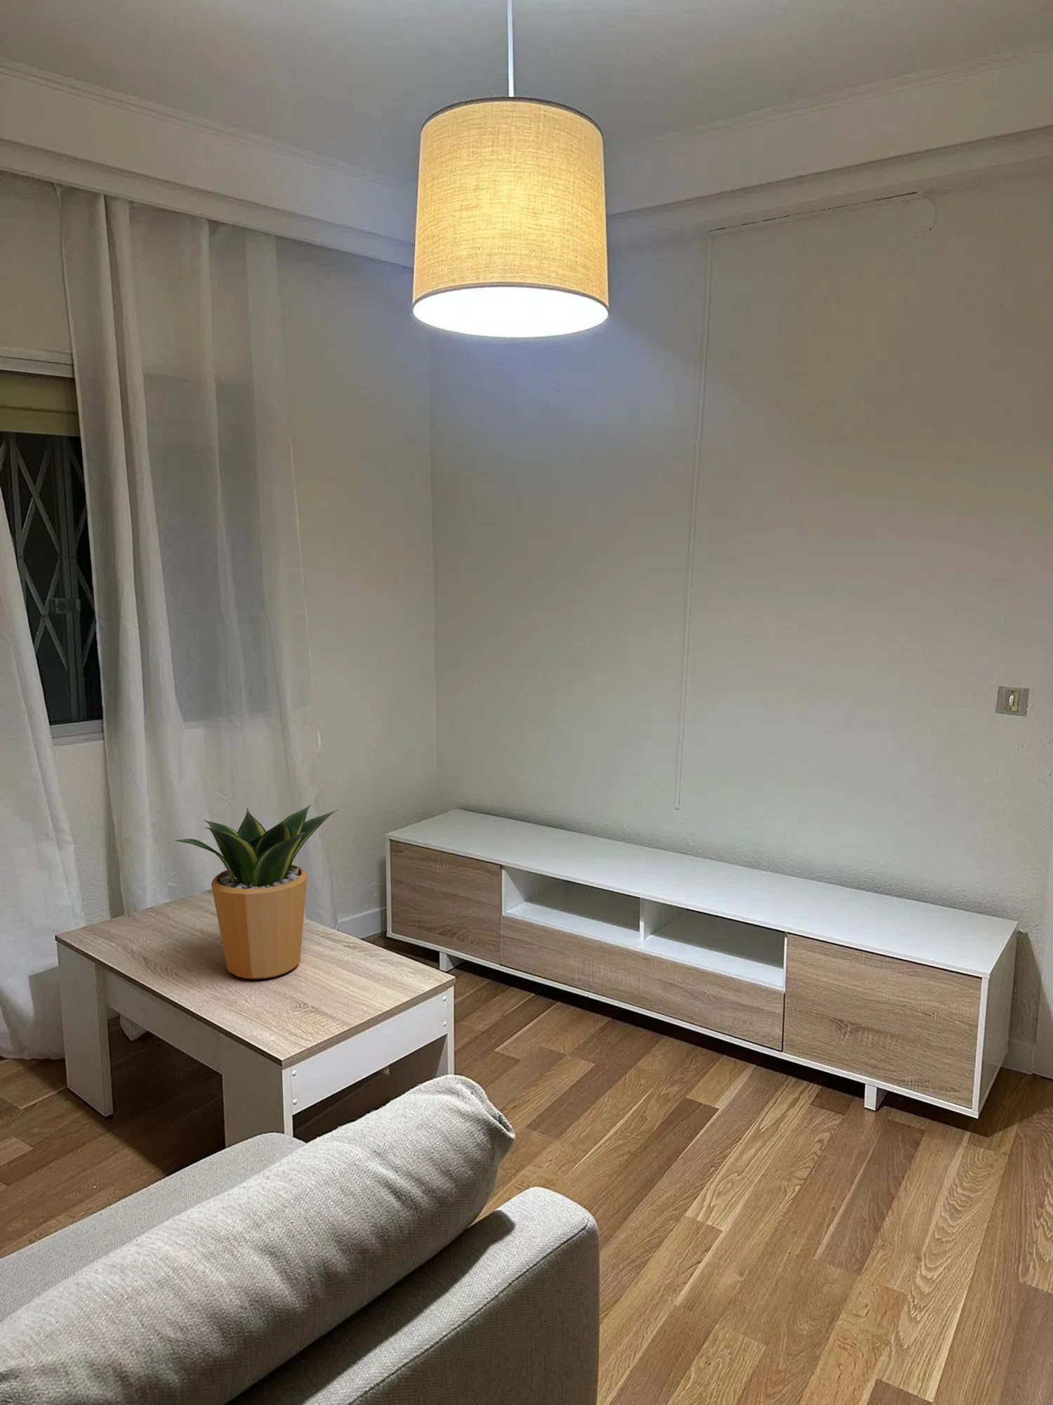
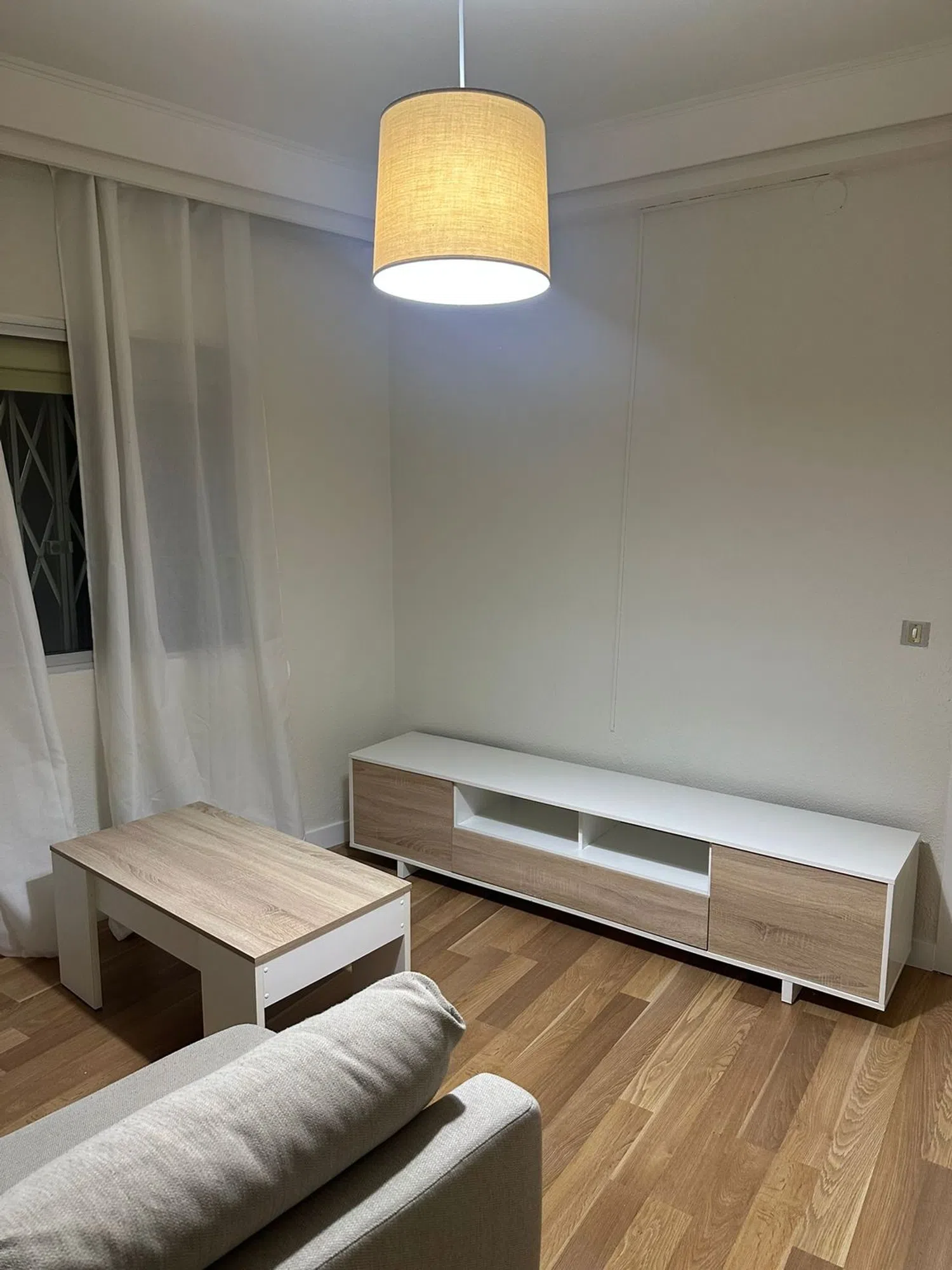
- potted plant [174,803,338,979]
